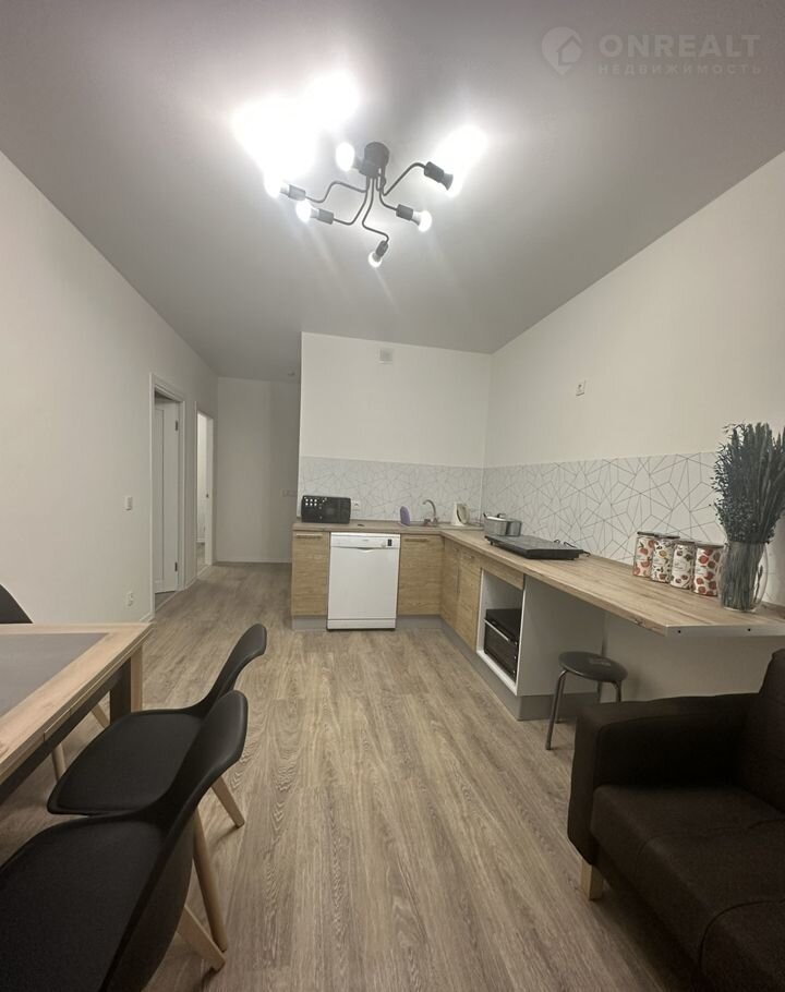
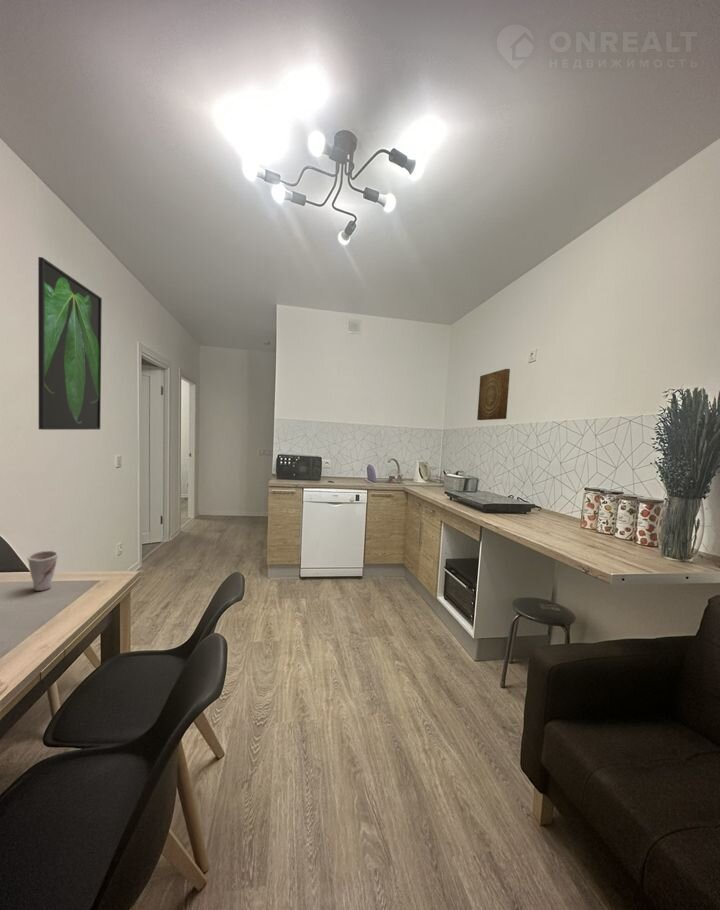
+ wall art [476,368,511,421]
+ cup [26,550,60,592]
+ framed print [37,256,103,431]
